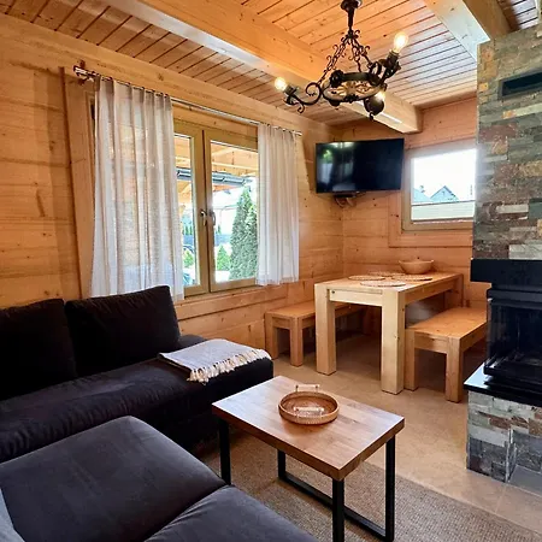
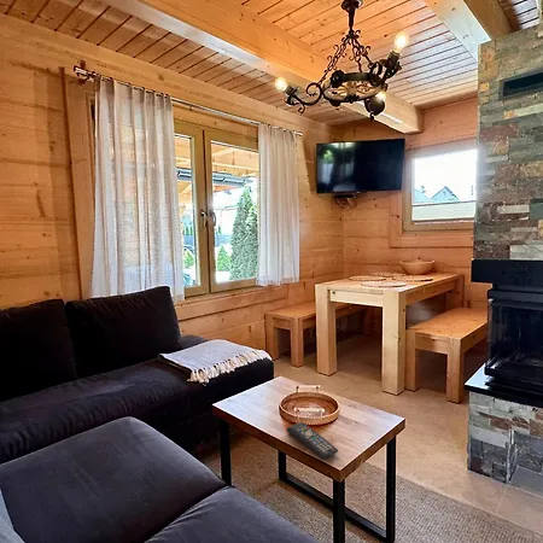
+ remote control [286,421,339,460]
